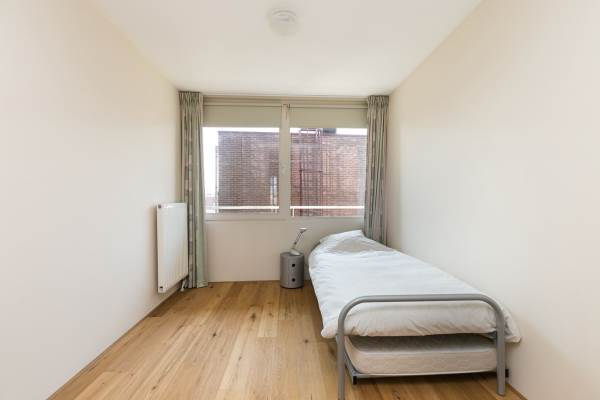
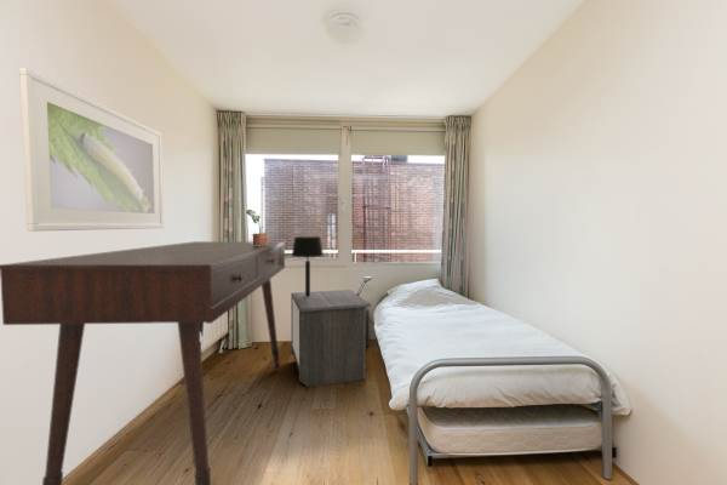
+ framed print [18,67,165,233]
+ potted plant [245,209,269,245]
+ nightstand [290,289,372,388]
+ table lamp [291,235,325,297]
+ desk [0,240,286,485]
